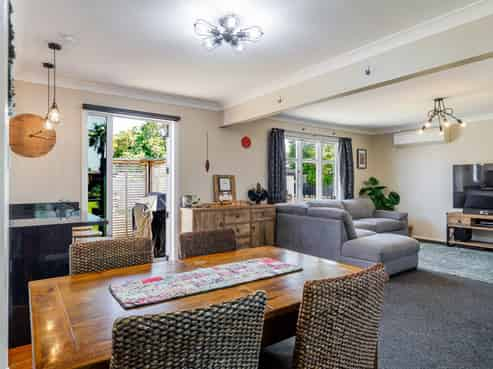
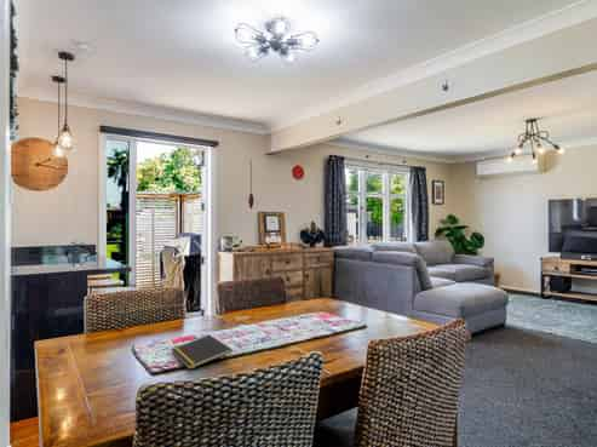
+ notepad [170,334,234,371]
